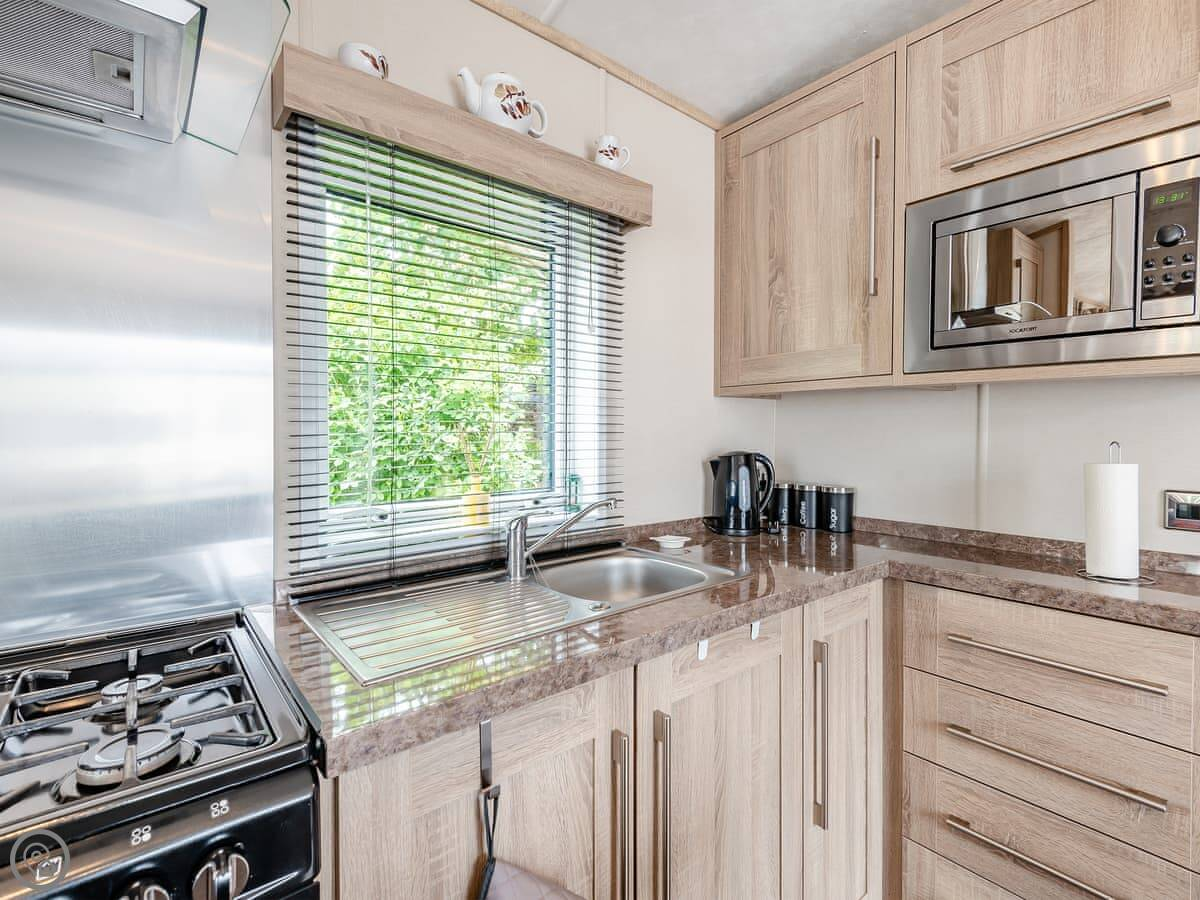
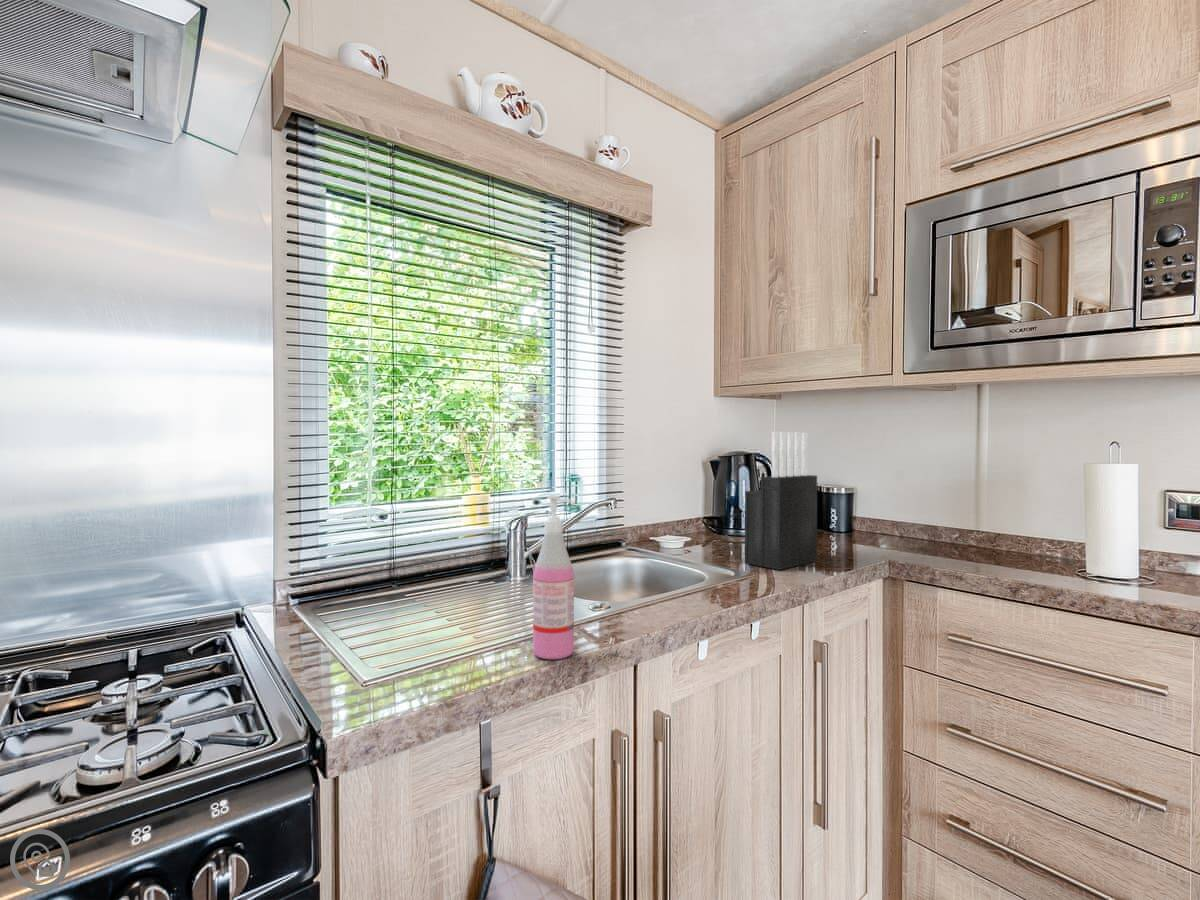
+ knife block [744,431,818,571]
+ soap dispenser [532,494,575,660]
